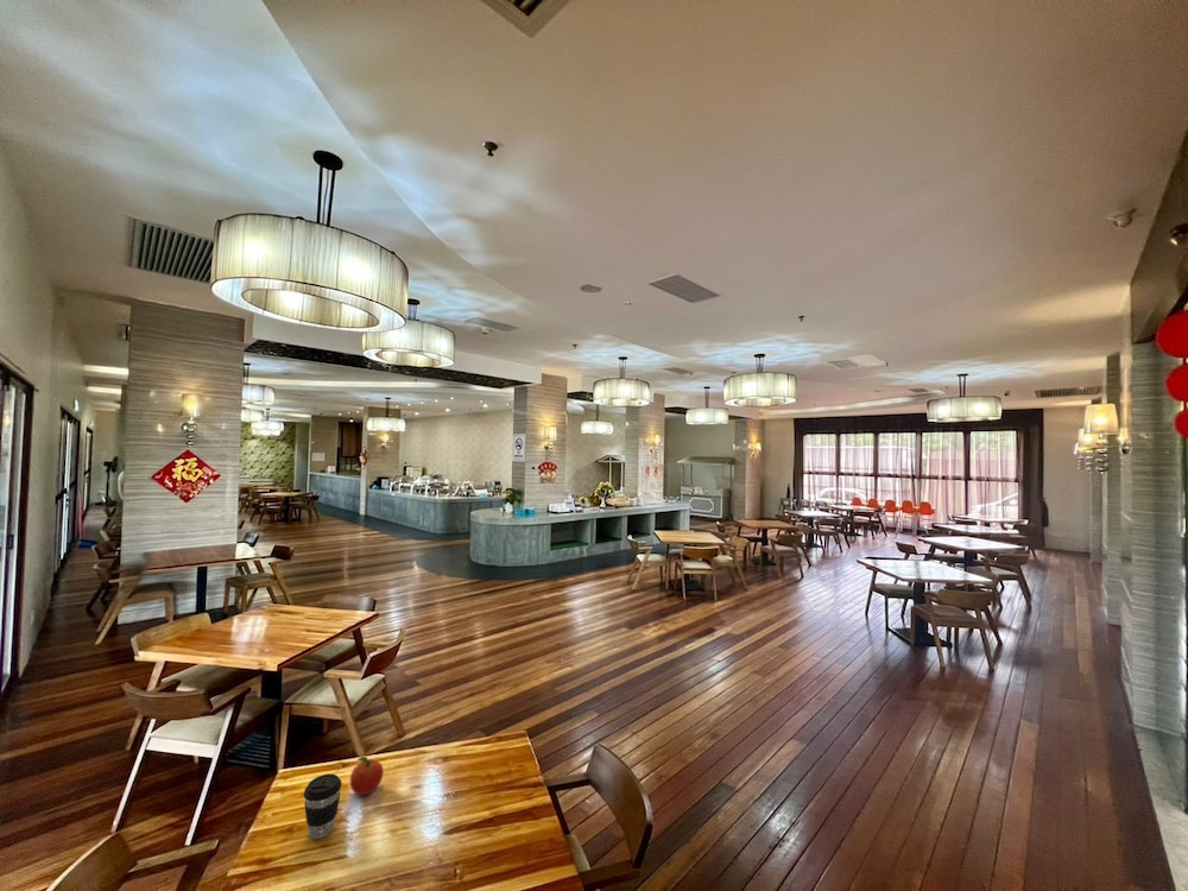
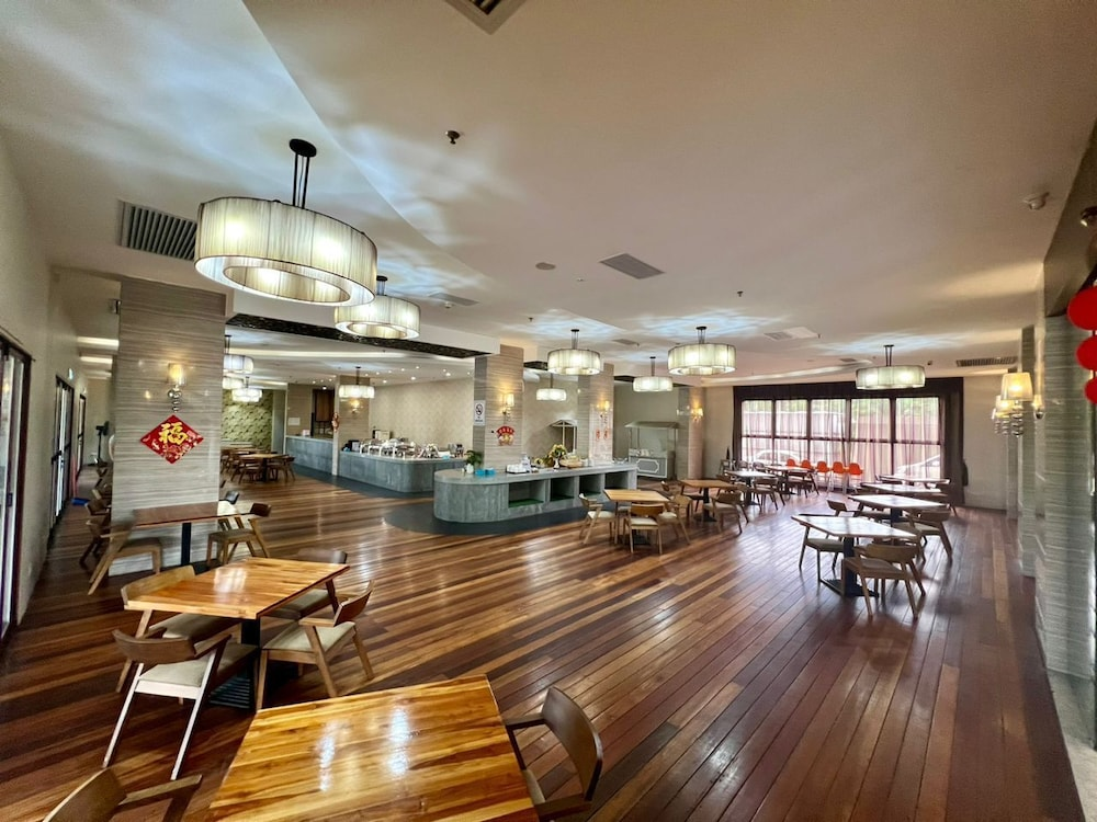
- coffee cup [303,772,343,840]
- fruit [349,756,385,796]
